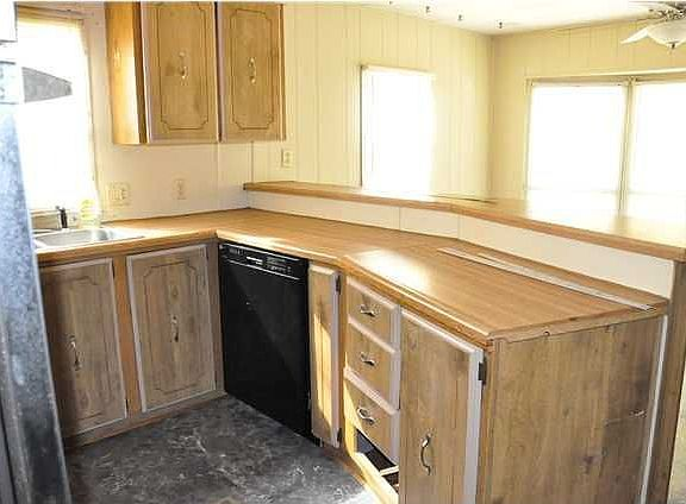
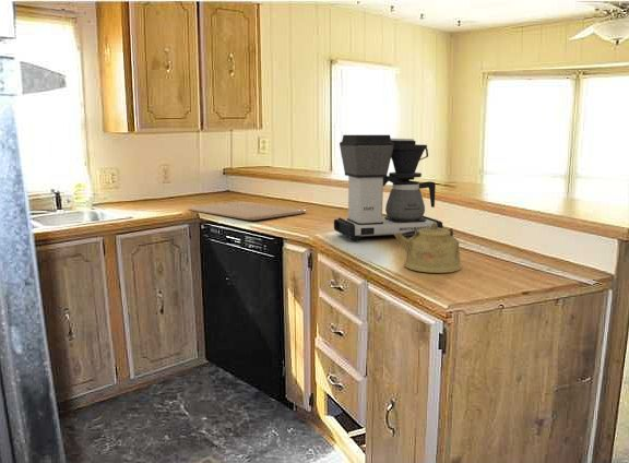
+ chopping board [188,200,307,221]
+ kettle [393,223,463,274]
+ coffee maker [333,134,443,241]
